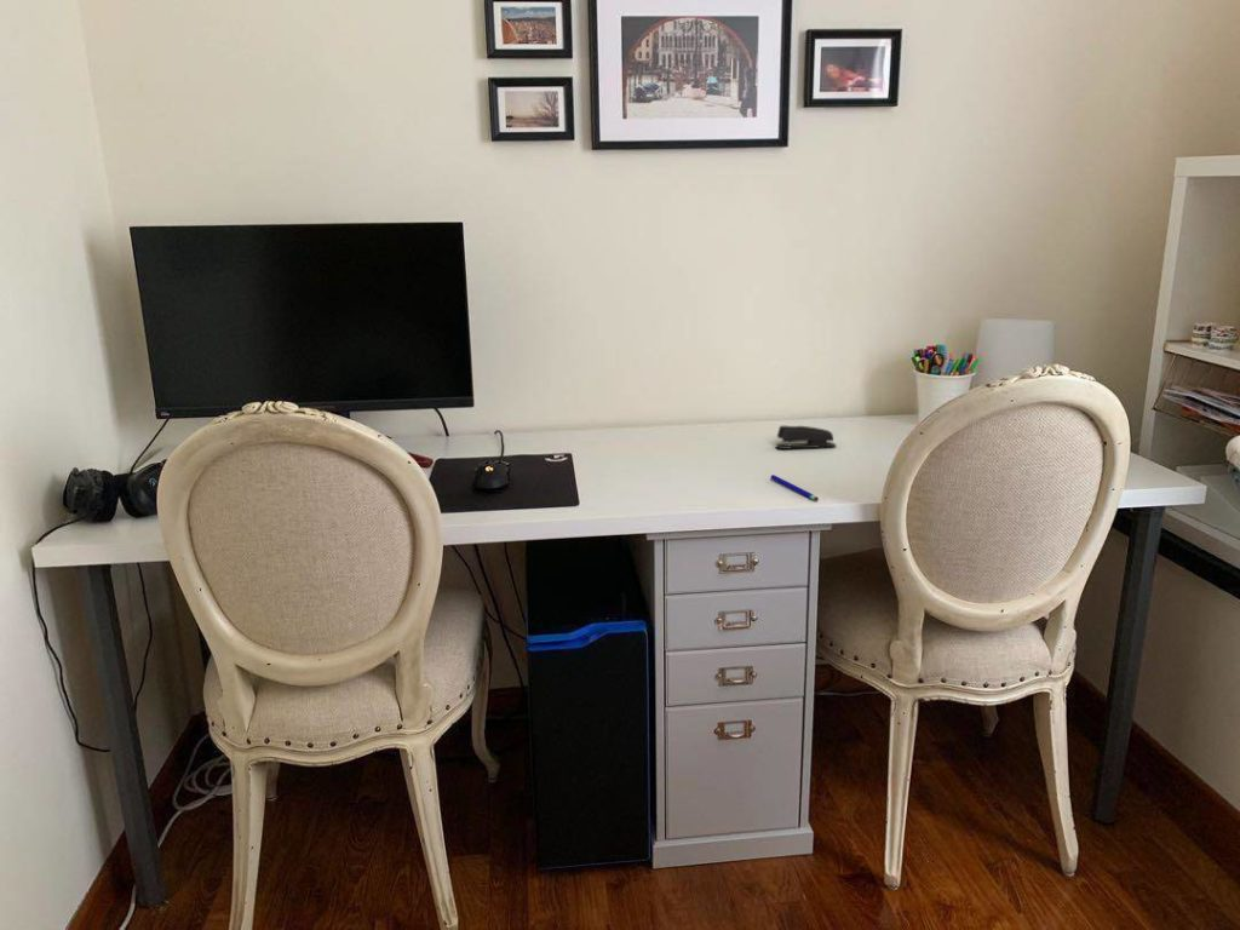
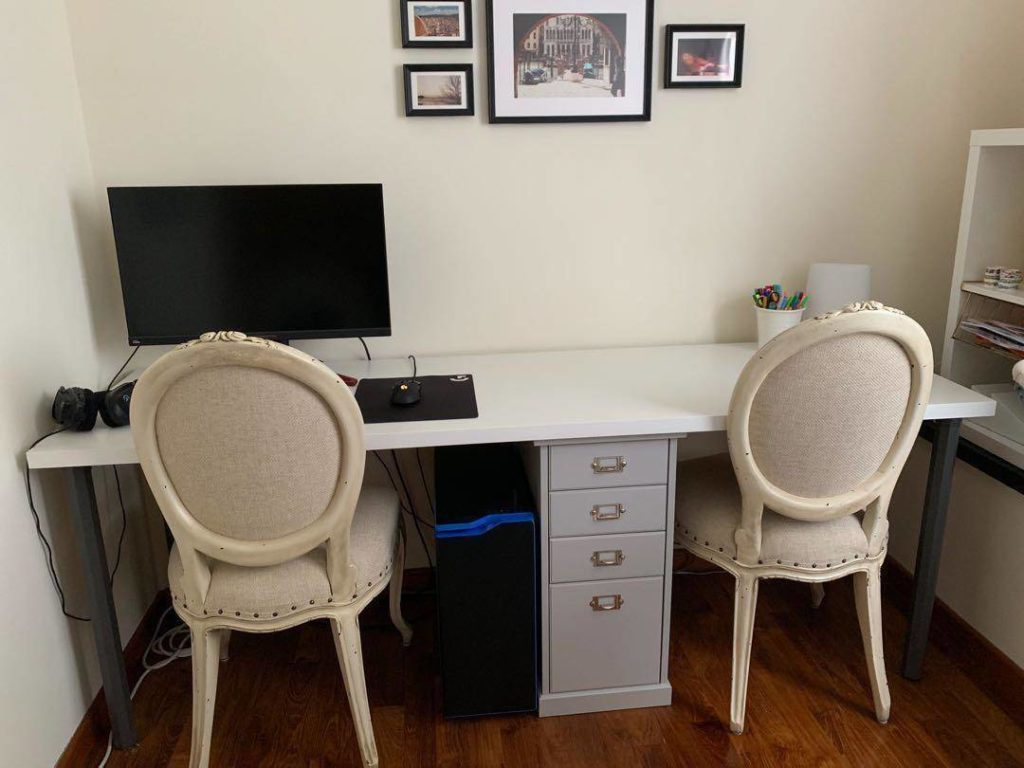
- stapler [775,425,837,450]
- pen [770,473,820,503]
